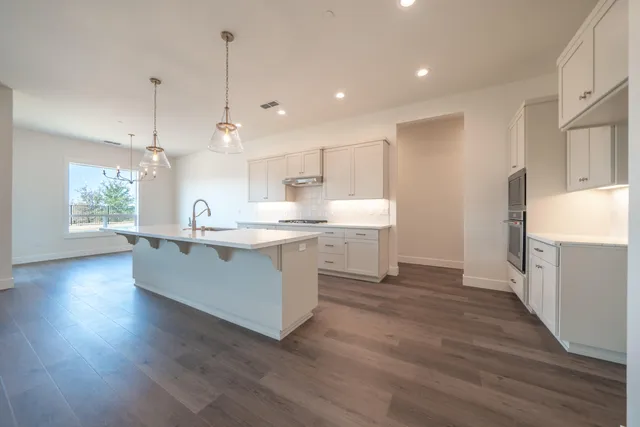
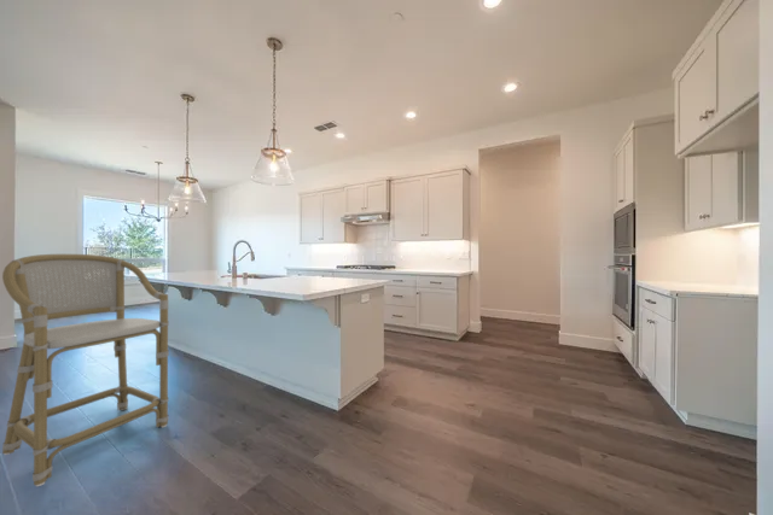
+ bar stool [1,253,170,487]
